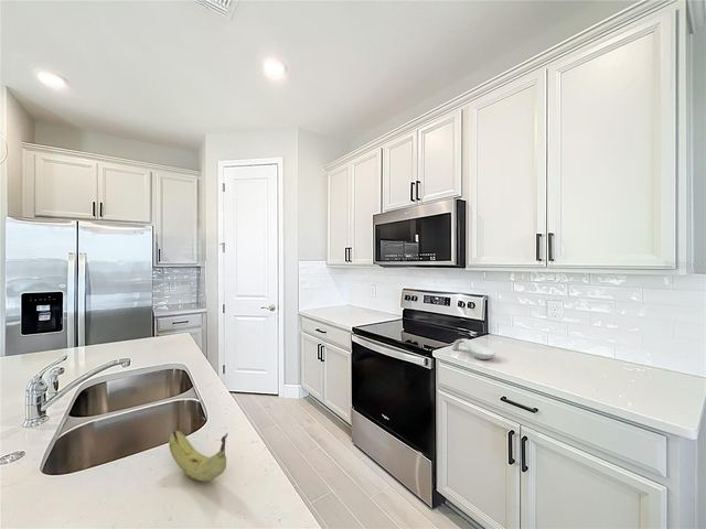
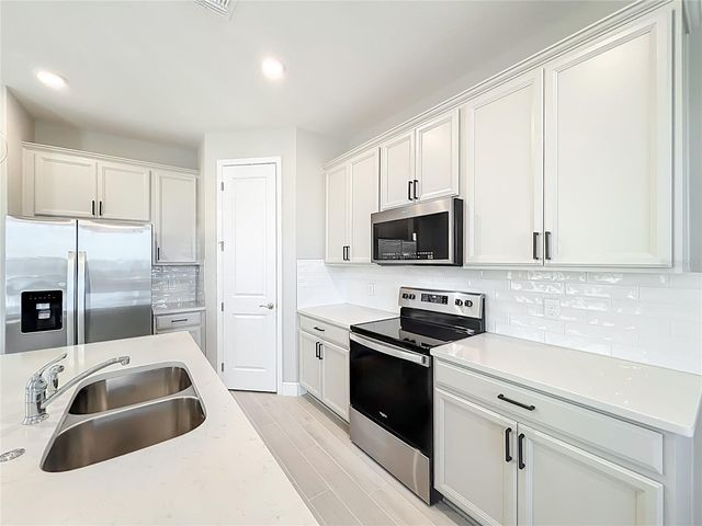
- spoon rest [451,337,498,360]
- fruit [168,430,228,483]
